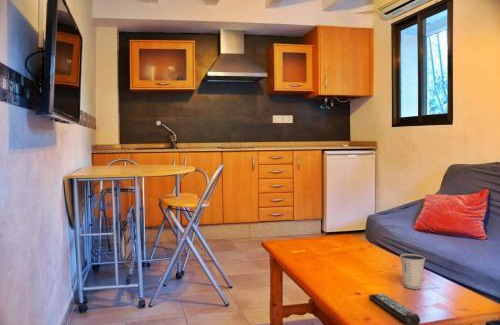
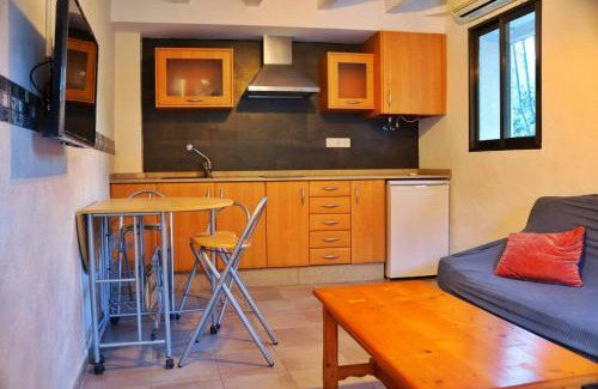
- dixie cup [399,253,426,290]
- remote control [368,293,421,325]
